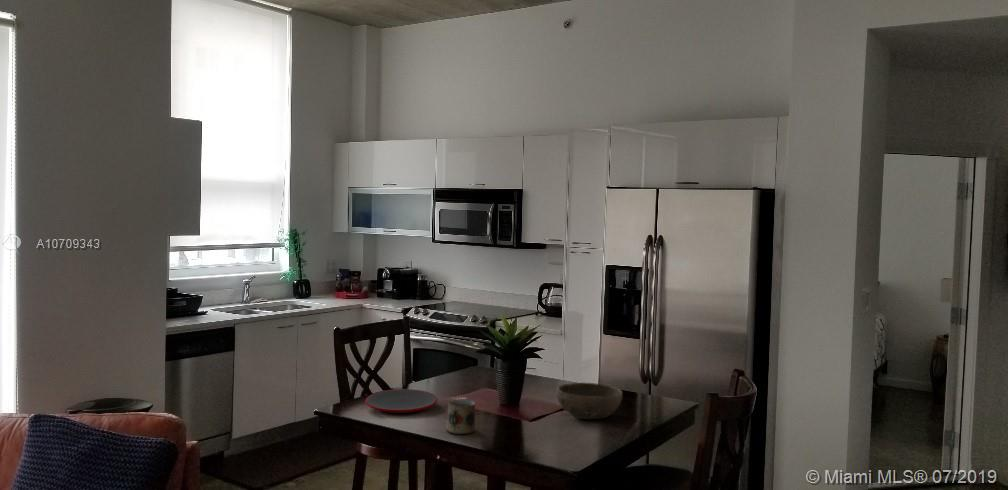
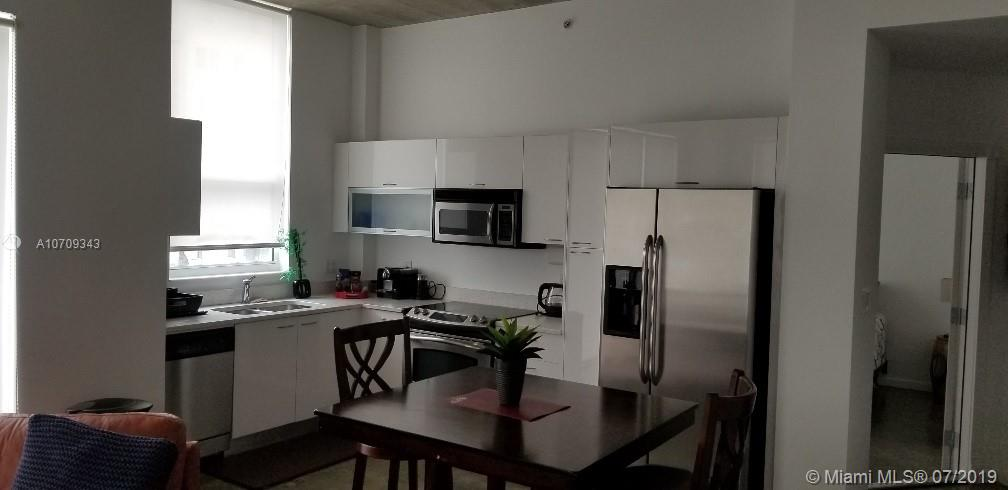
- plate [364,388,439,414]
- bowl [555,382,623,420]
- mug [445,398,476,435]
